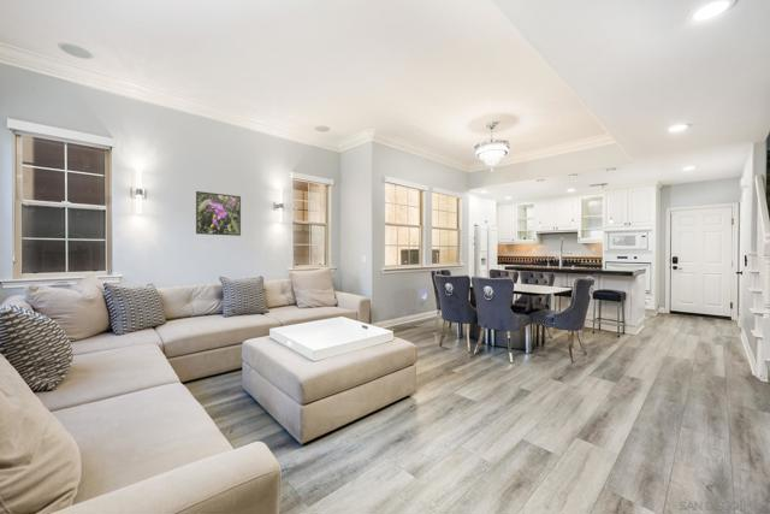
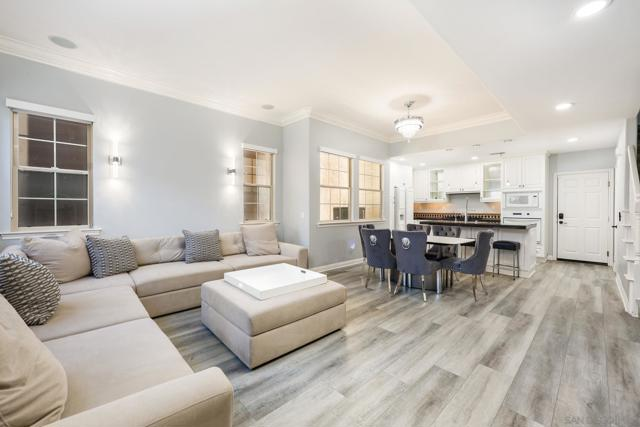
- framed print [195,190,242,237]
